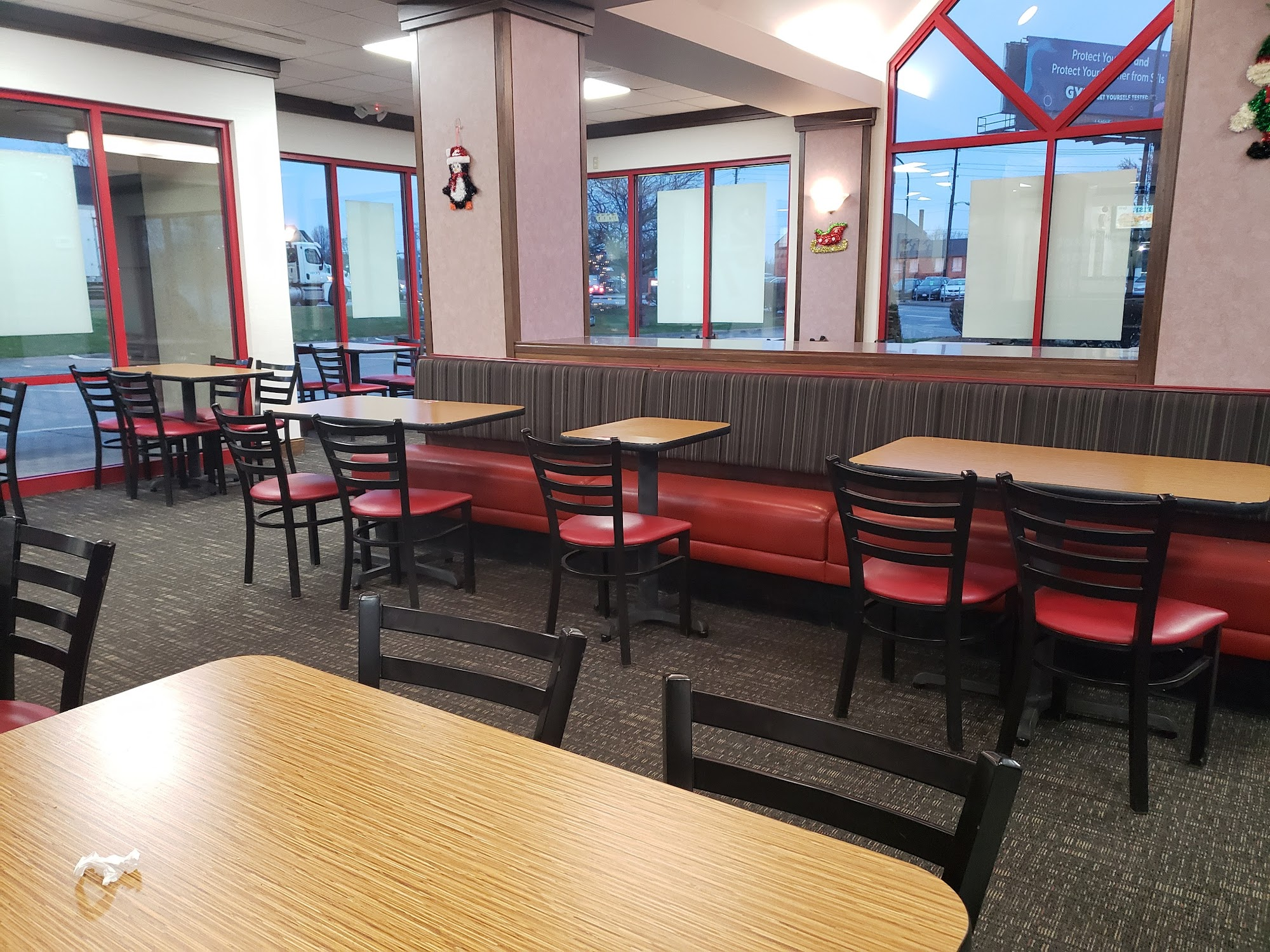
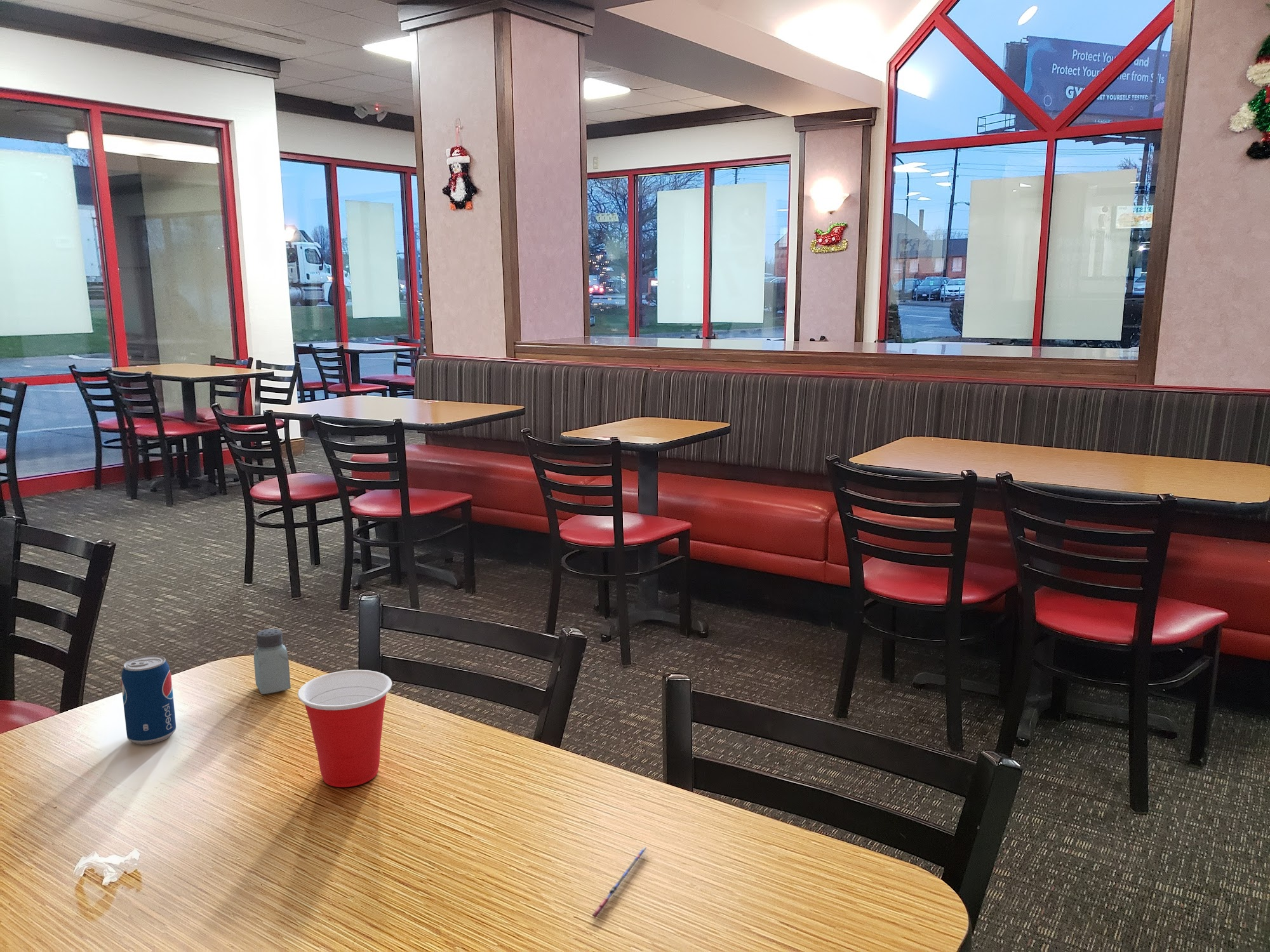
+ cup [297,669,392,788]
+ beverage can [121,654,177,745]
+ saltshaker [253,628,291,695]
+ pen [591,846,648,918]
